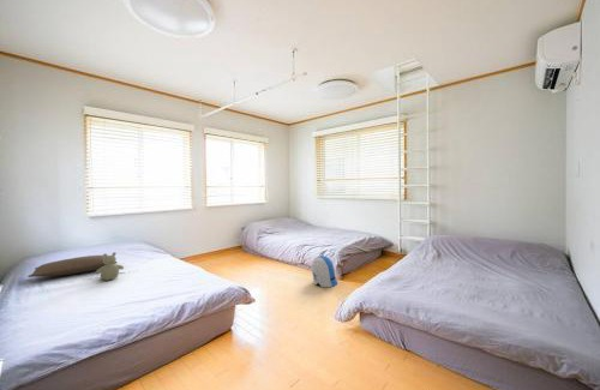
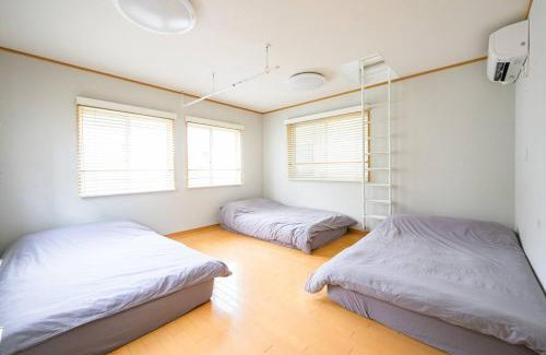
- pillow [26,254,119,278]
- stuffed bear [95,251,125,282]
- sun visor [311,254,338,288]
